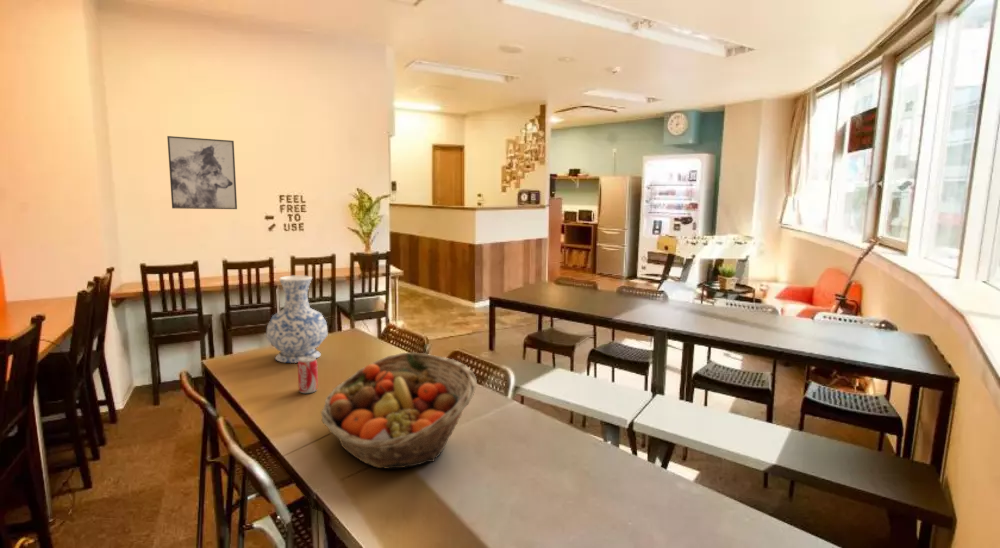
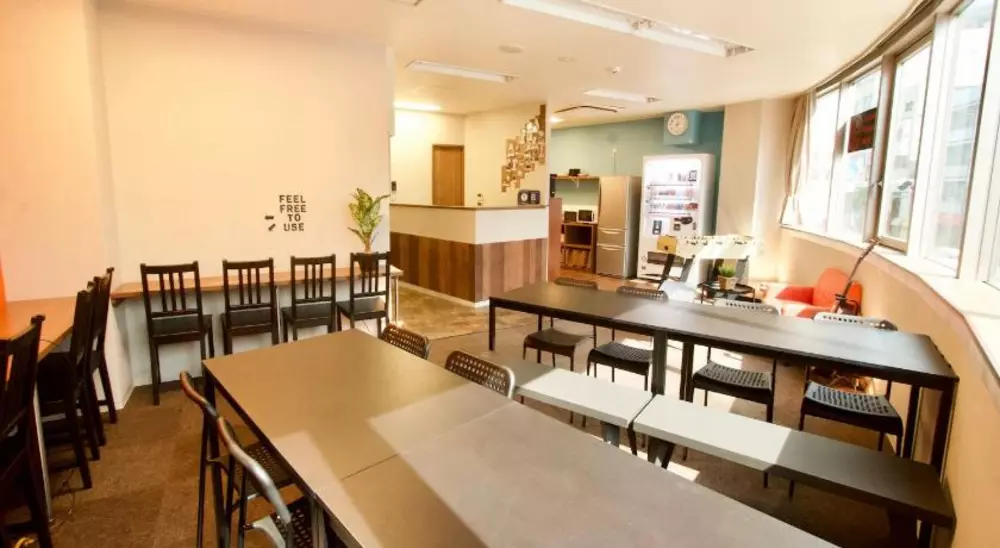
- vase [265,275,329,364]
- fruit basket [320,351,478,470]
- beverage can [297,356,319,394]
- wall art [166,135,238,210]
